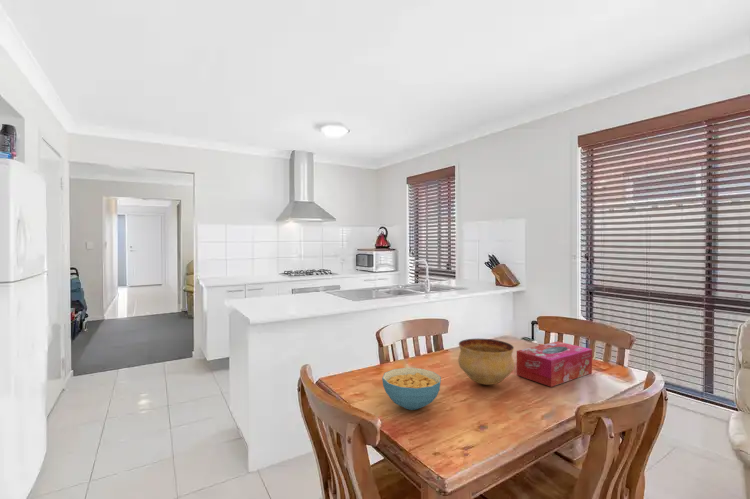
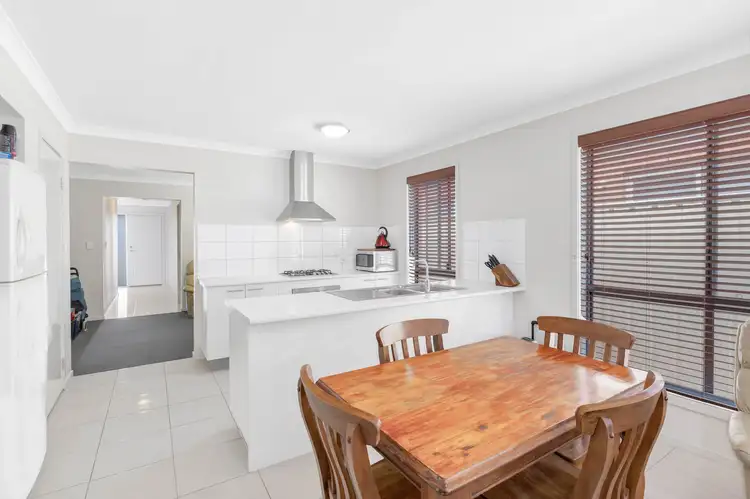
- cereal bowl [381,367,442,411]
- tissue box [516,340,593,388]
- bowl [457,338,515,386]
